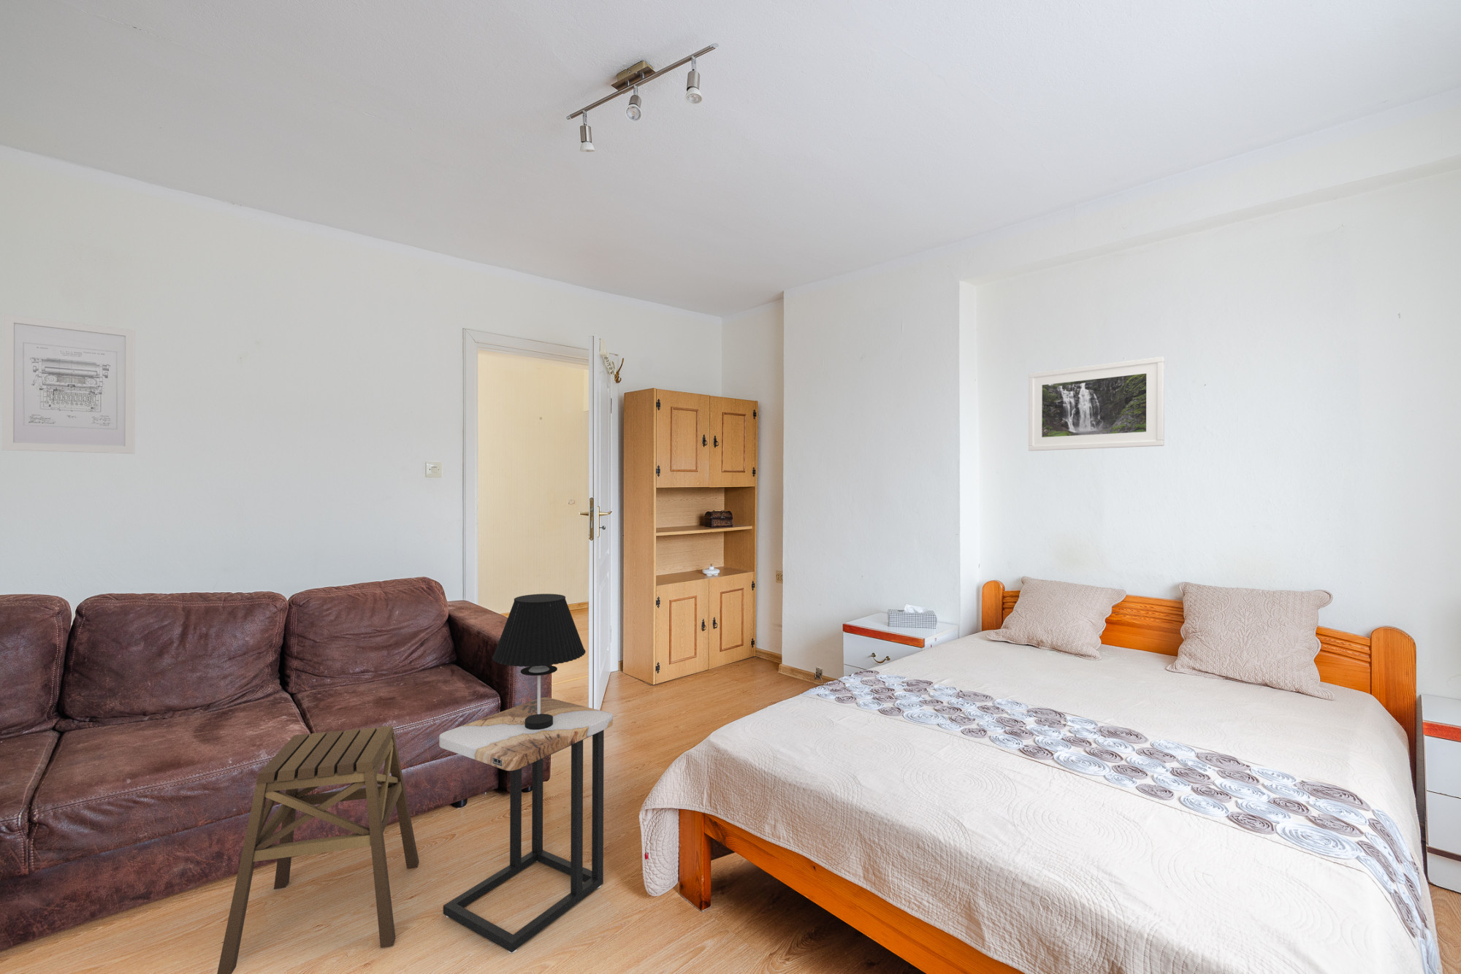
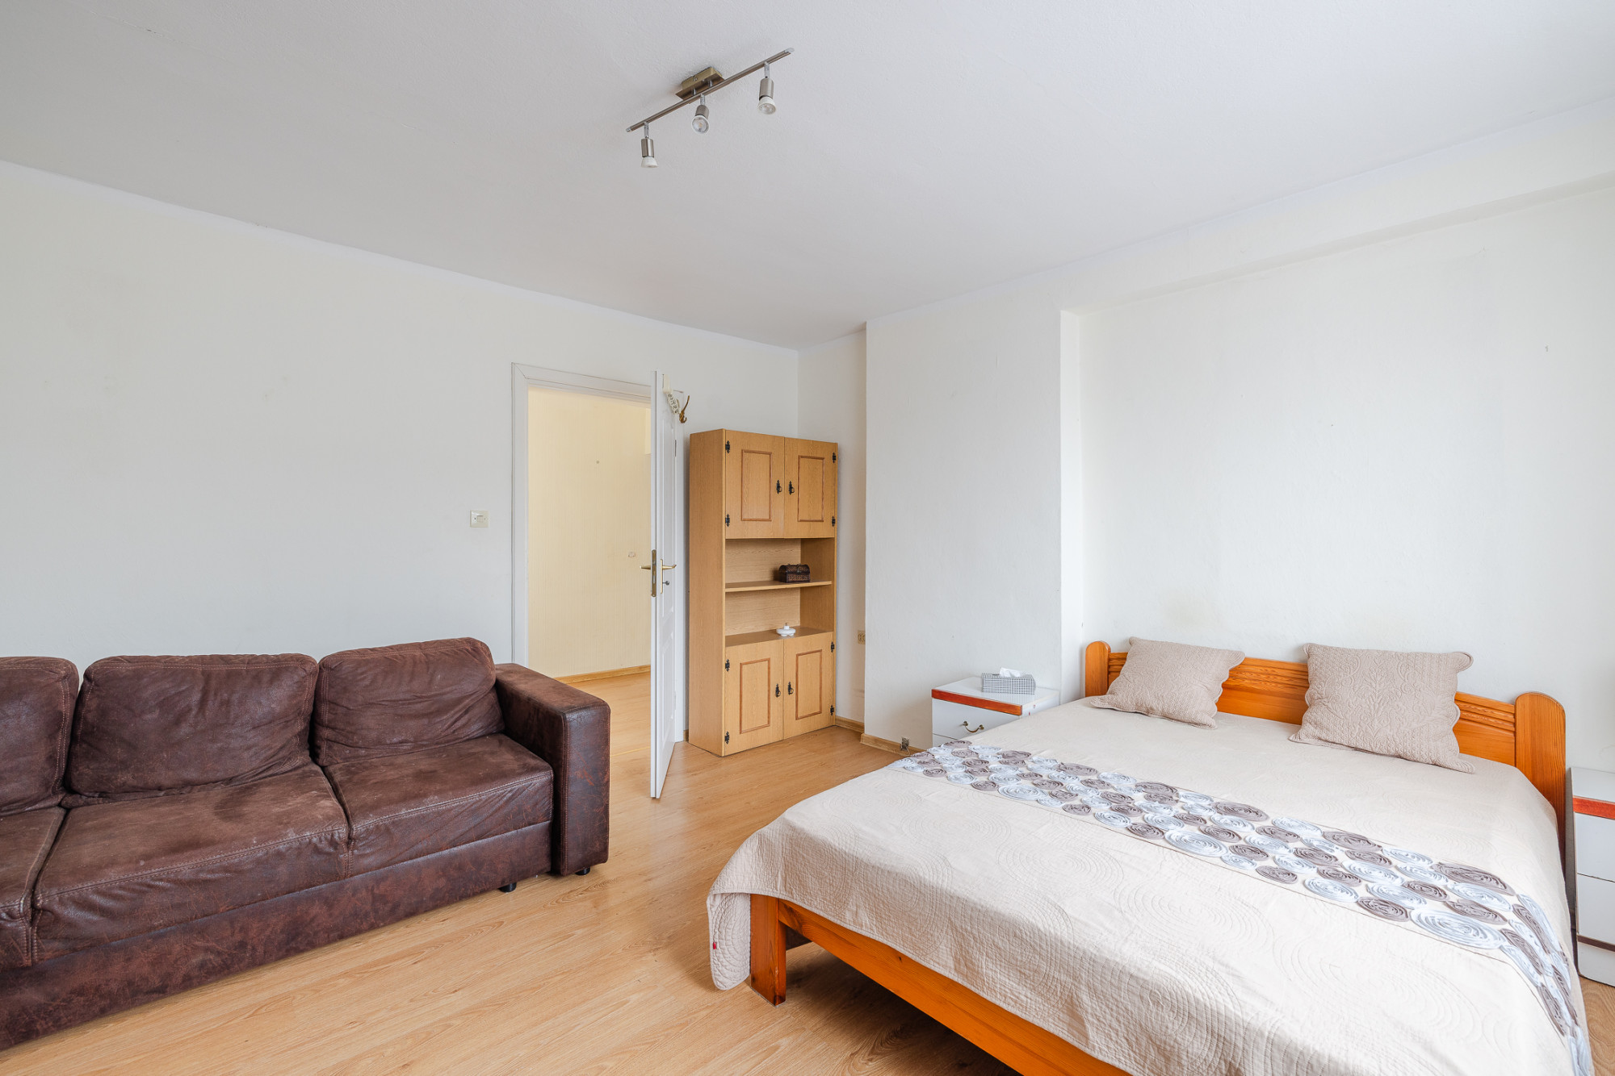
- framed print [1028,357,1165,452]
- wall art [1,313,136,454]
- stool [216,725,420,974]
- side table [438,697,613,953]
- table lamp [491,592,587,730]
